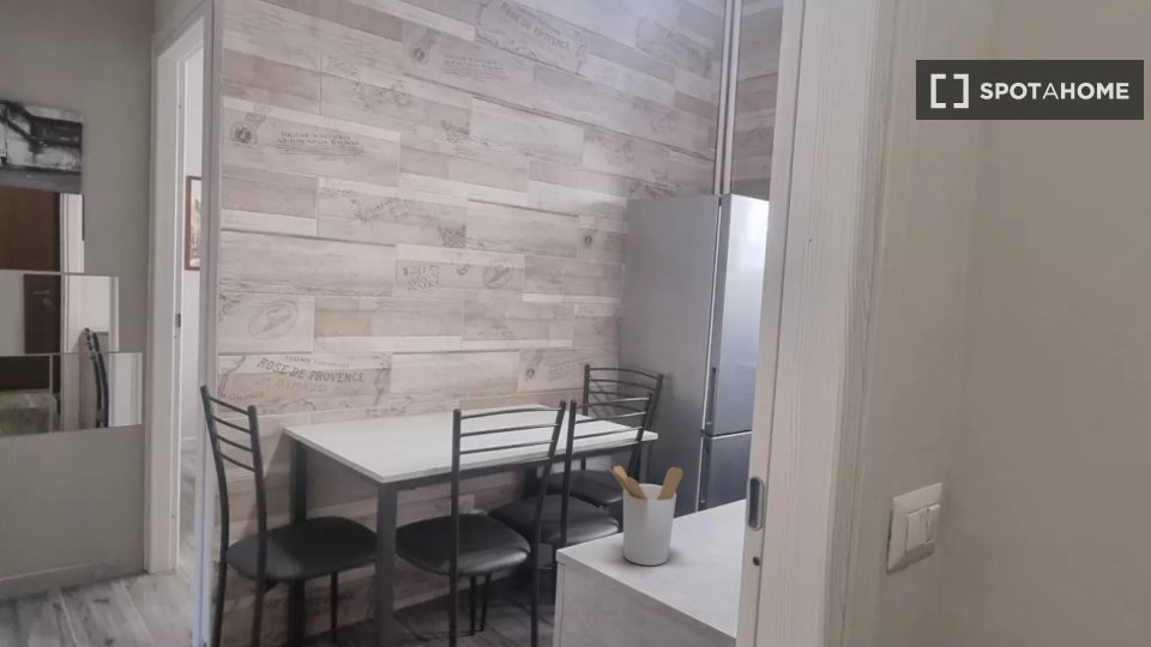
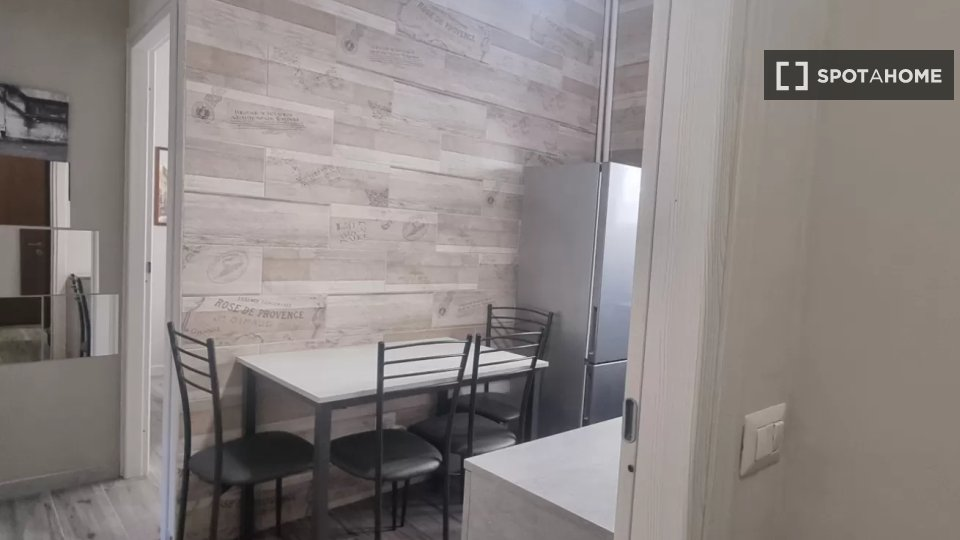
- utensil holder [608,465,683,567]
